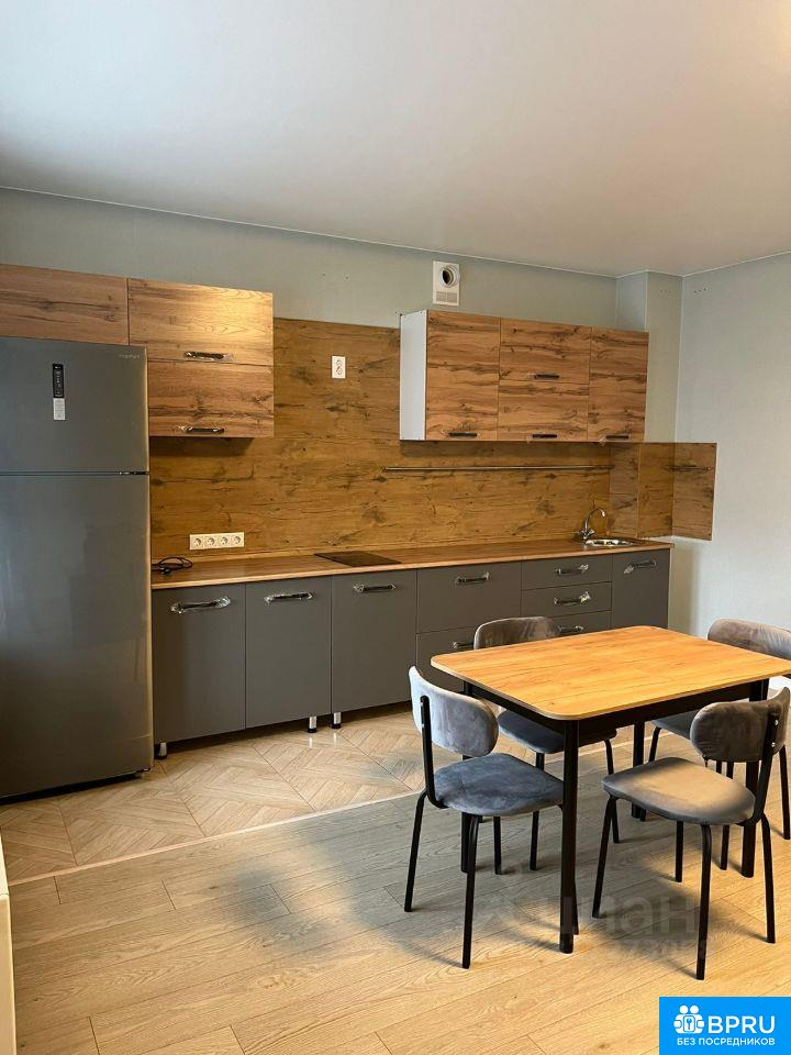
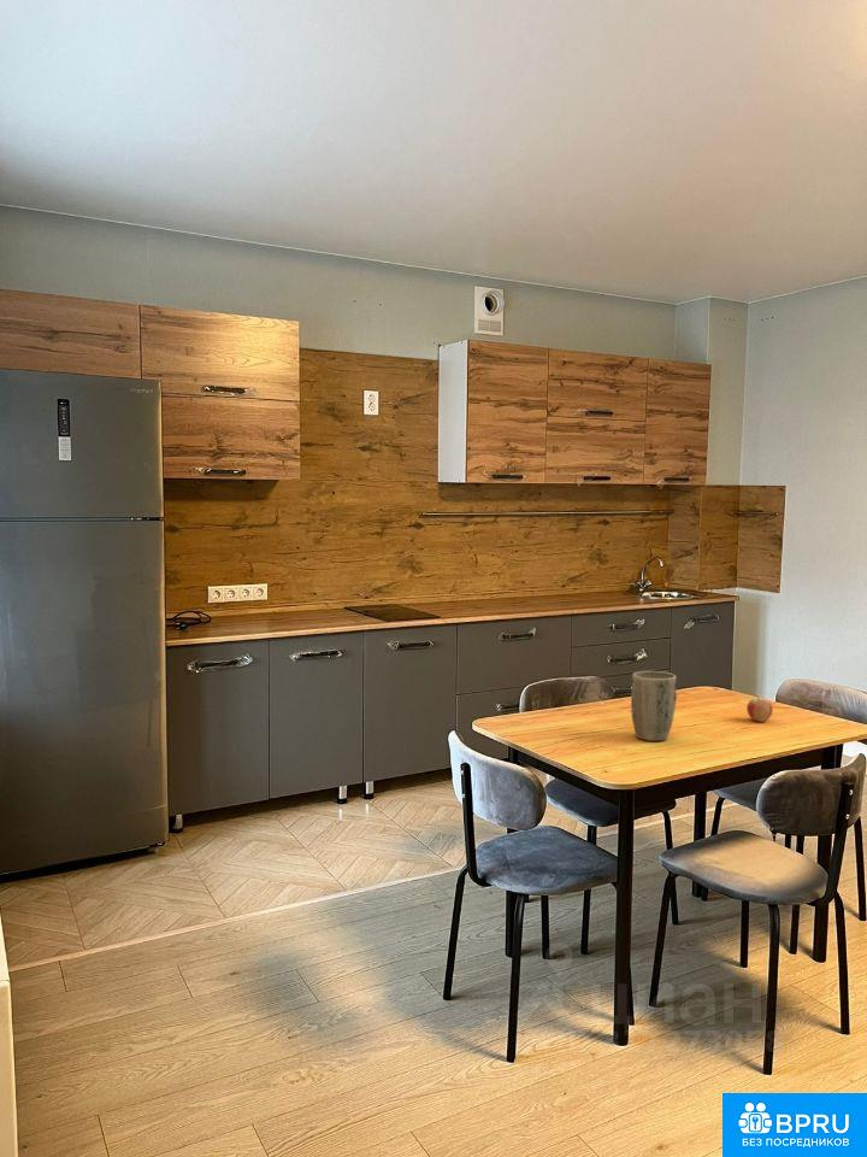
+ plant pot [630,670,678,742]
+ fruit [745,695,774,723]
